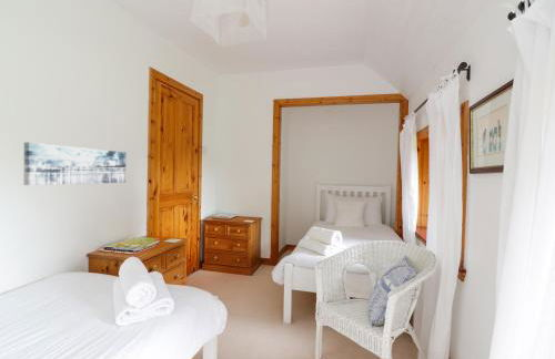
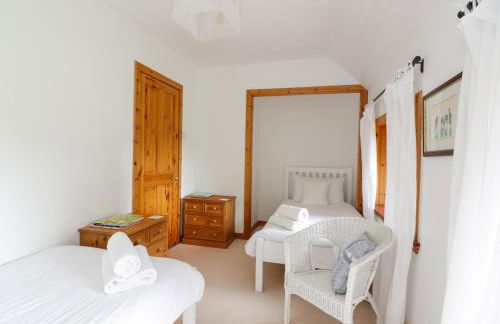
- wall art [23,141,127,186]
